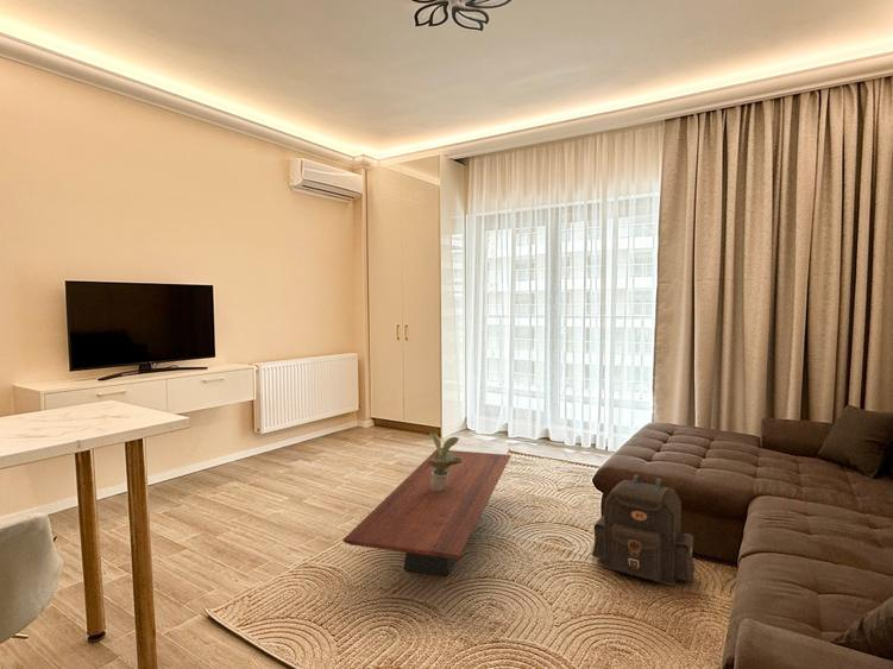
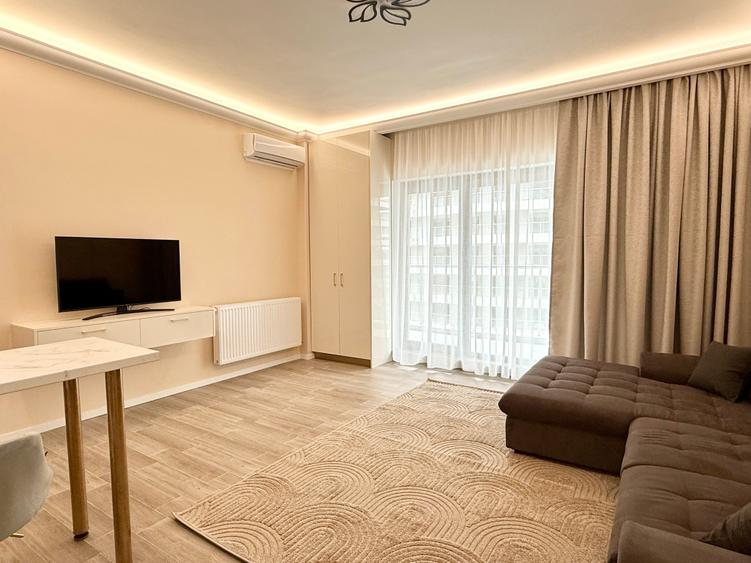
- potted plant [427,431,463,491]
- coffee table [341,448,512,578]
- backpack [591,473,697,587]
